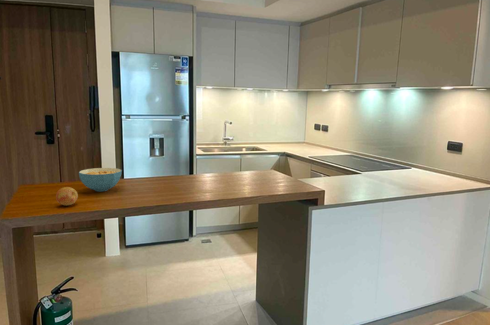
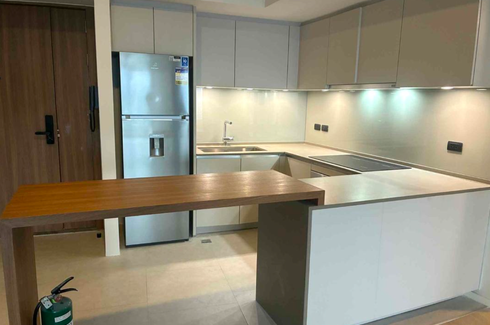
- cereal bowl [78,167,123,193]
- fruit [55,186,79,206]
